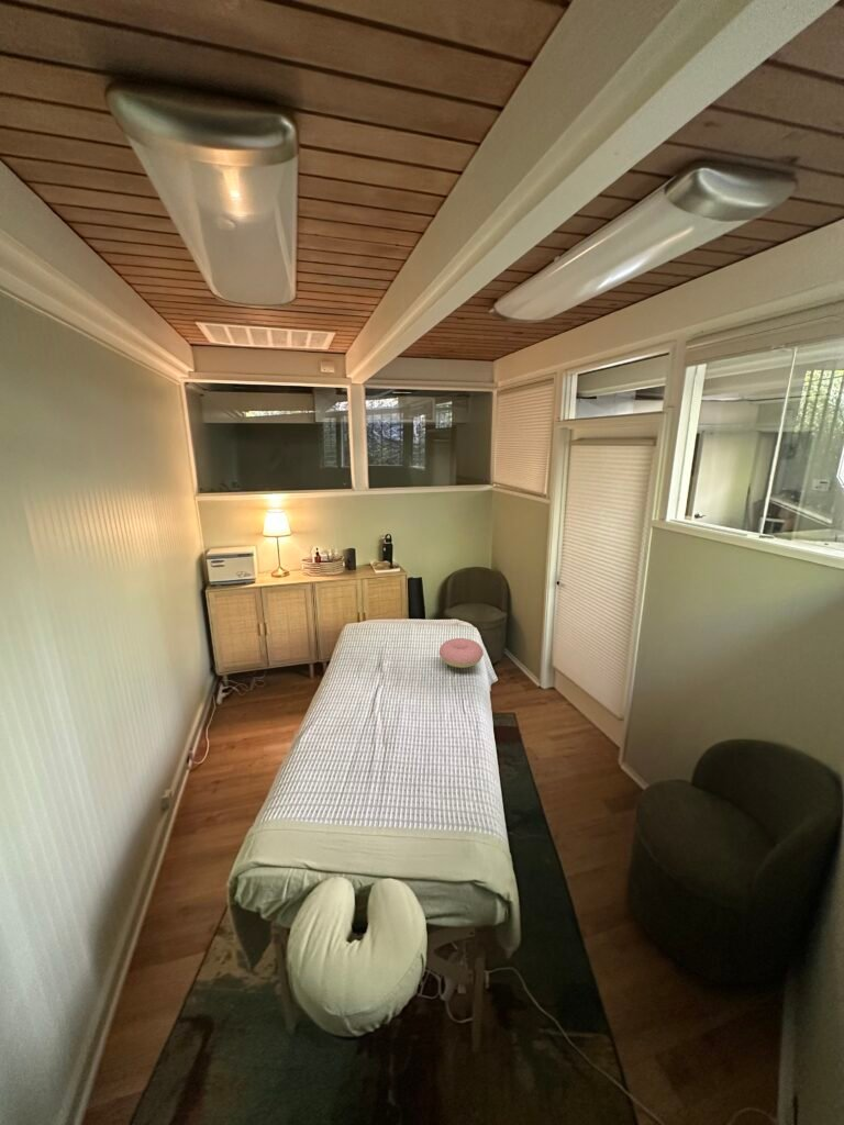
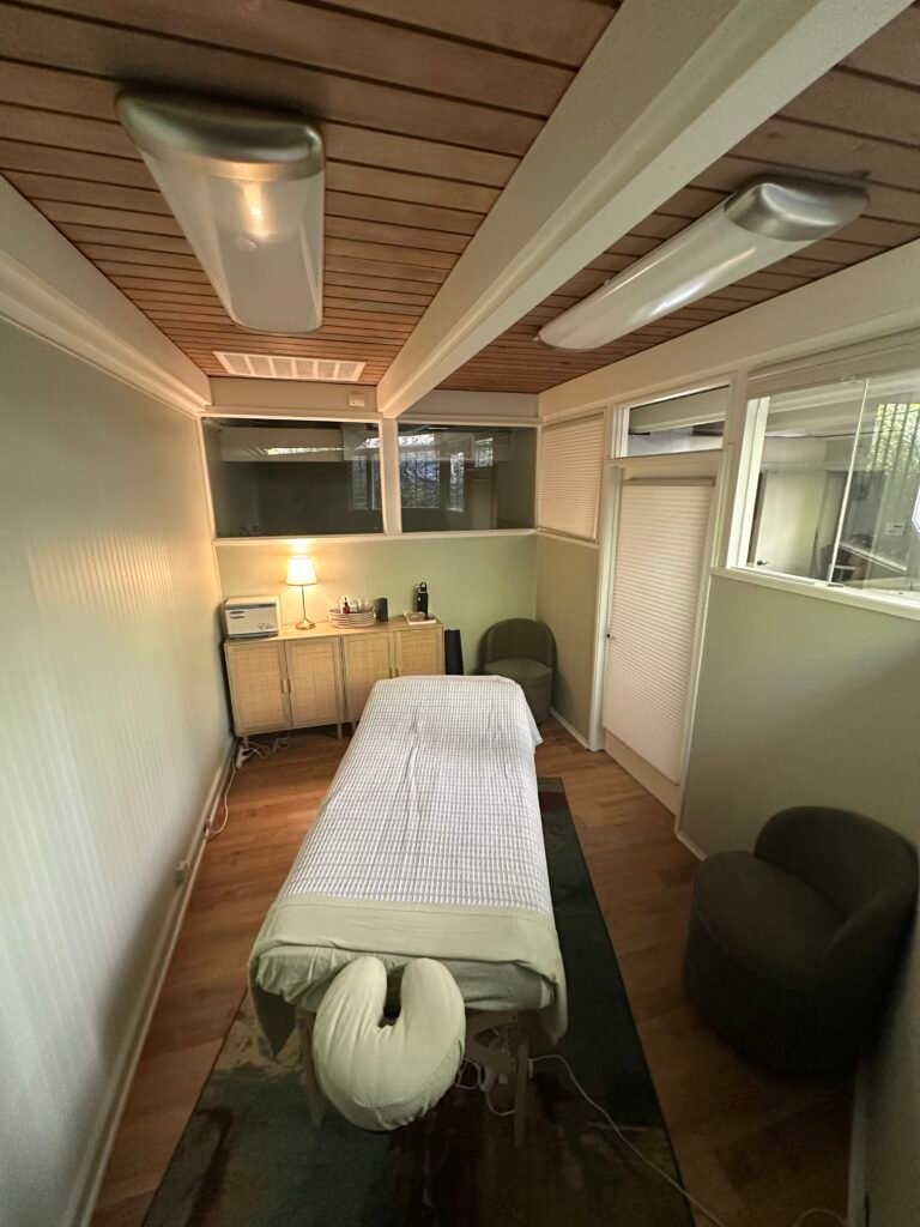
- cushion [438,637,485,669]
